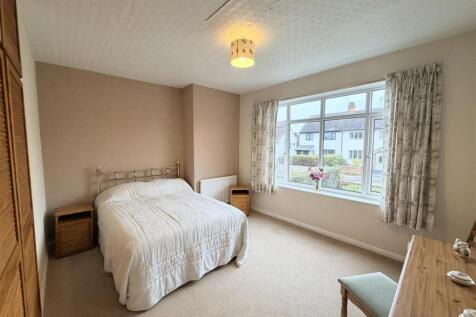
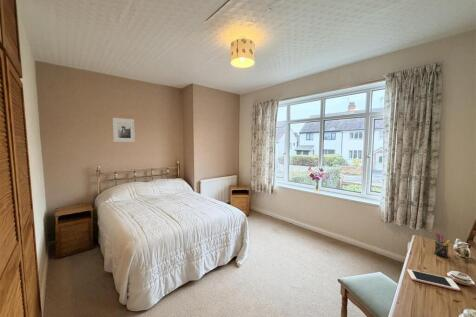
+ pen holder [433,232,451,258]
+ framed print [112,117,136,143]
+ cell phone [406,268,461,292]
